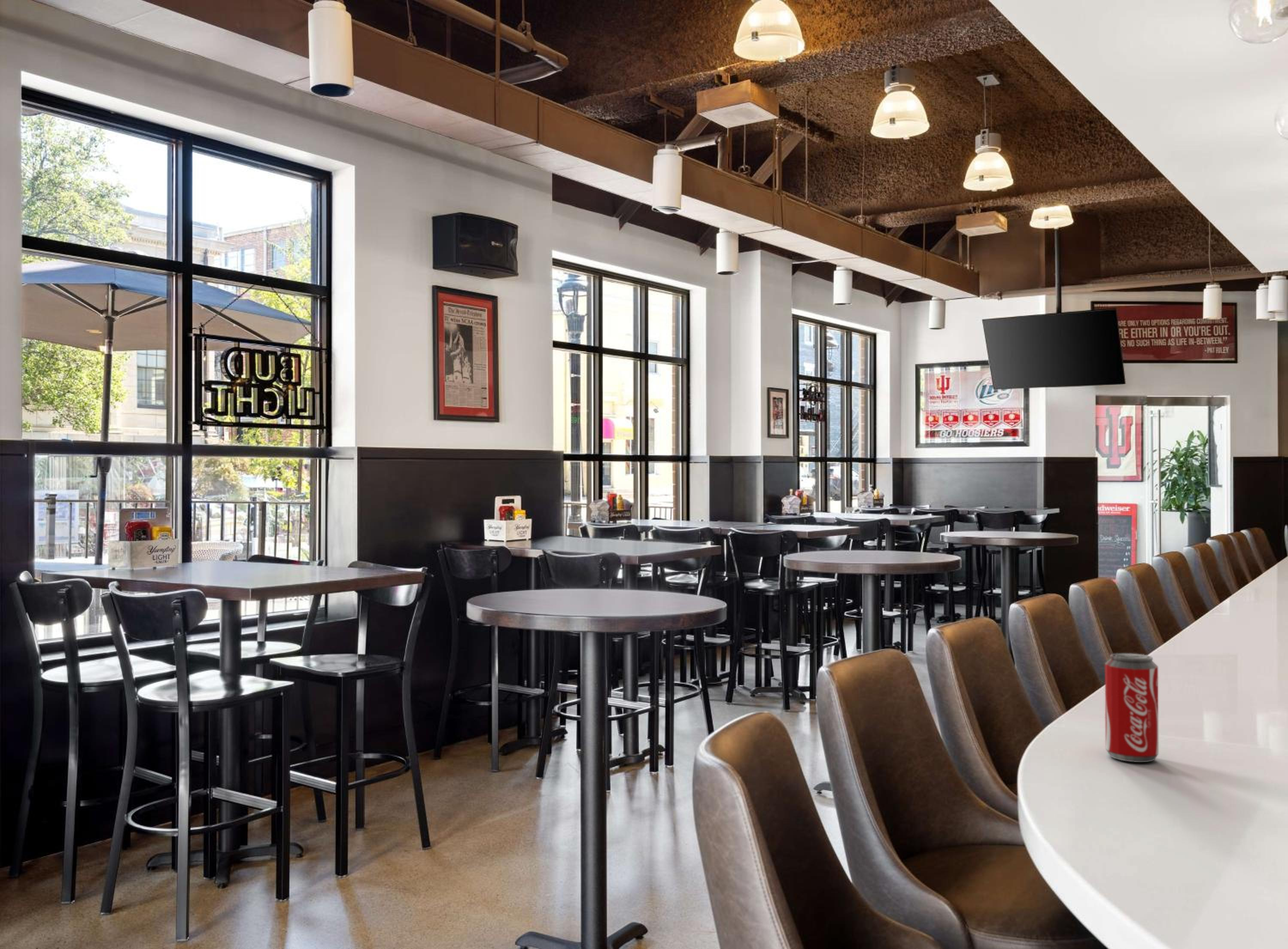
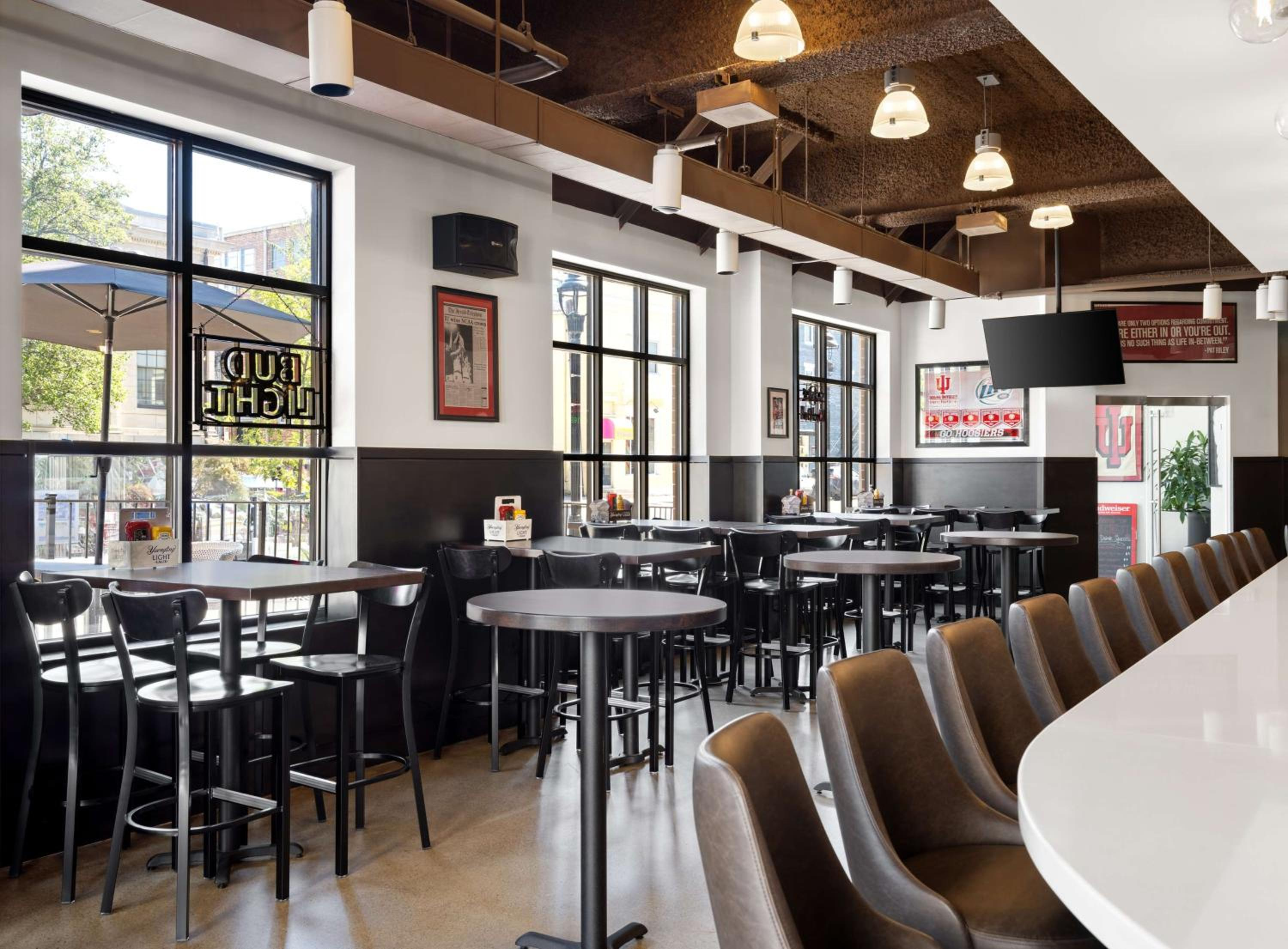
- beverage can [1105,653,1159,763]
